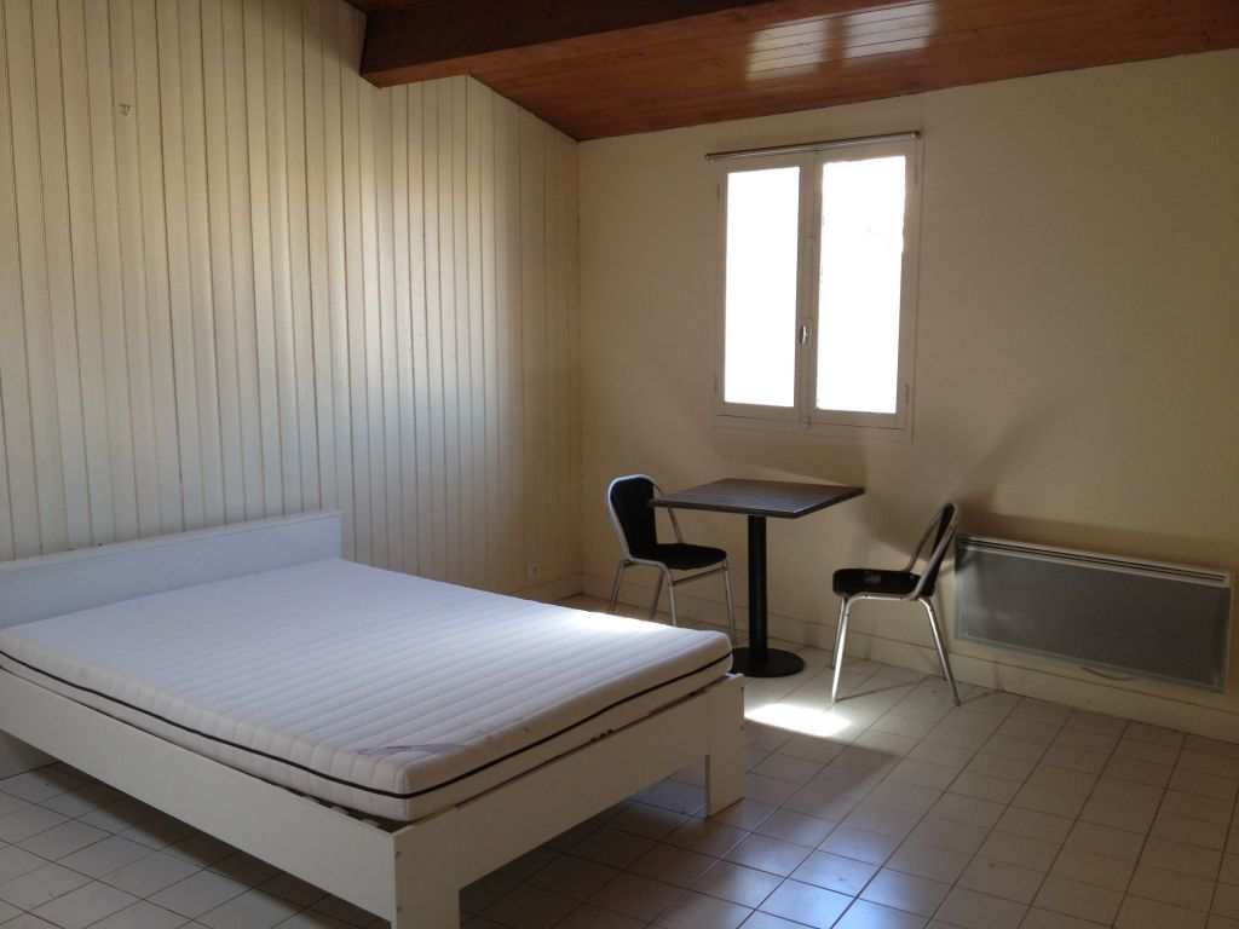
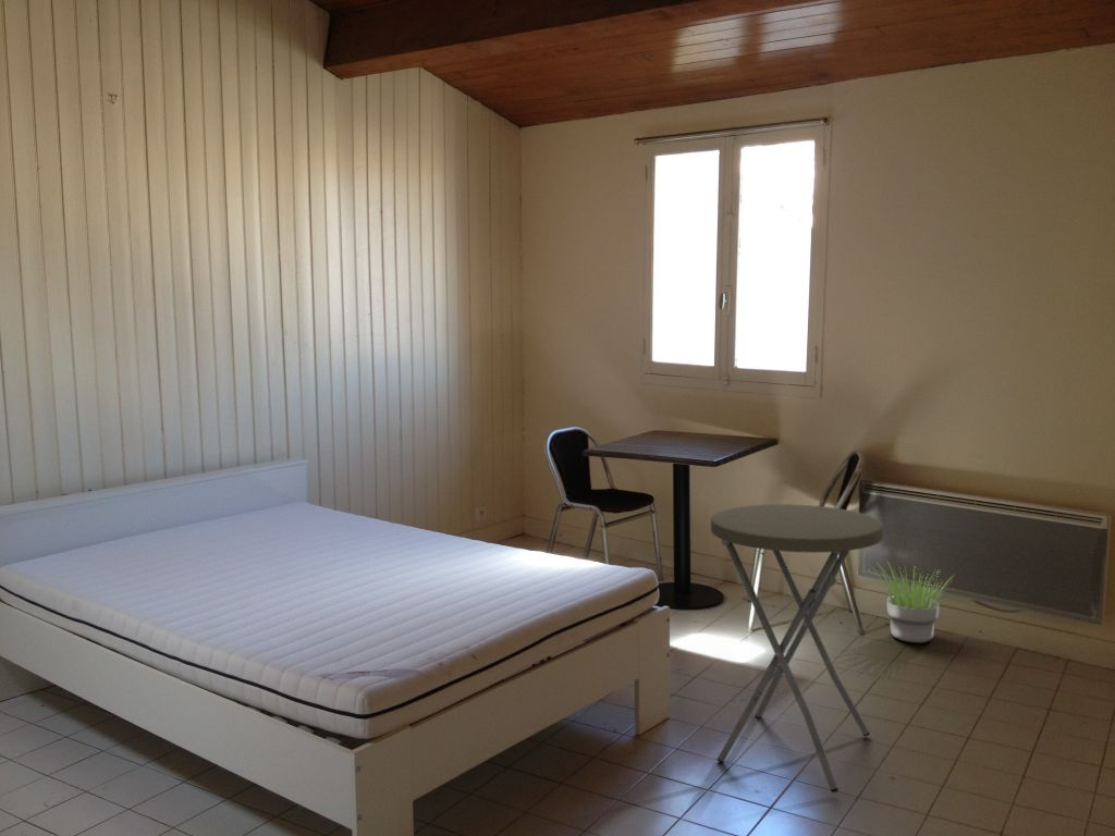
+ side table [710,503,884,794]
+ potted plant [871,561,954,644]
